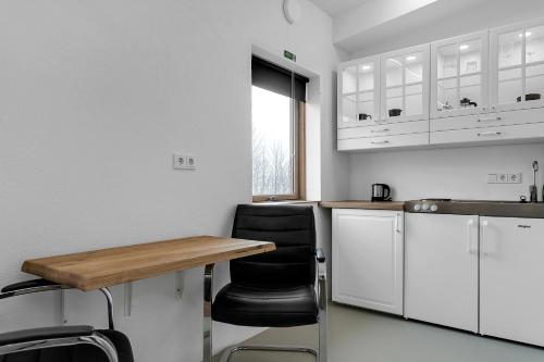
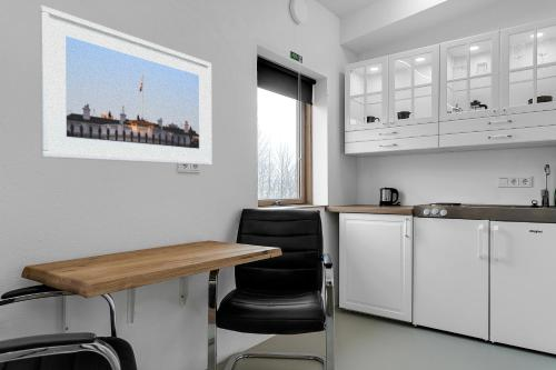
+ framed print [39,4,212,167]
